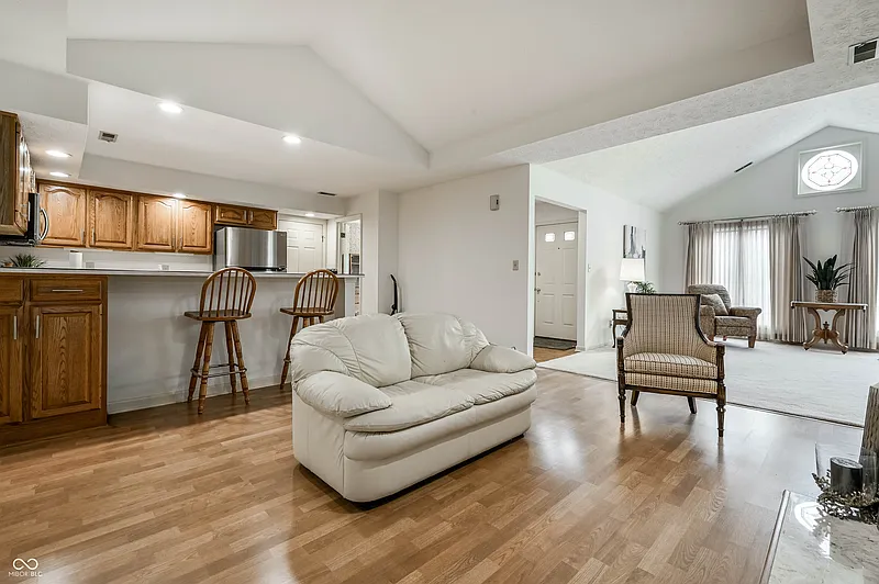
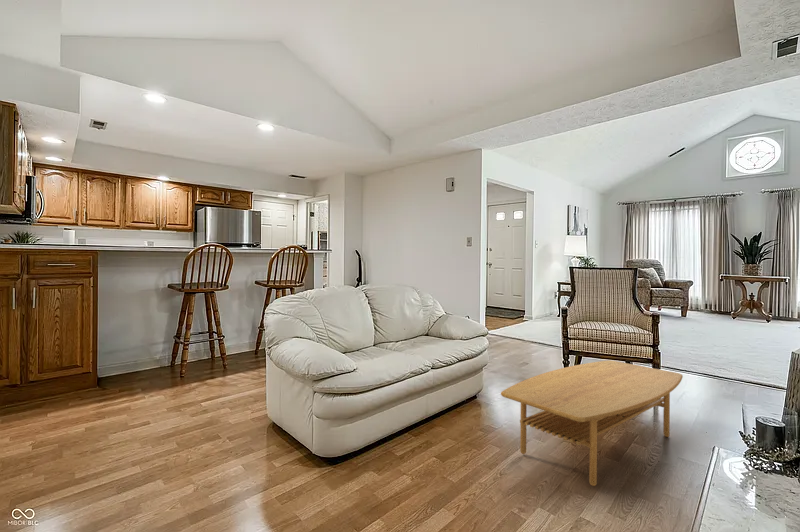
+ coffee table [500,359,684,487]
